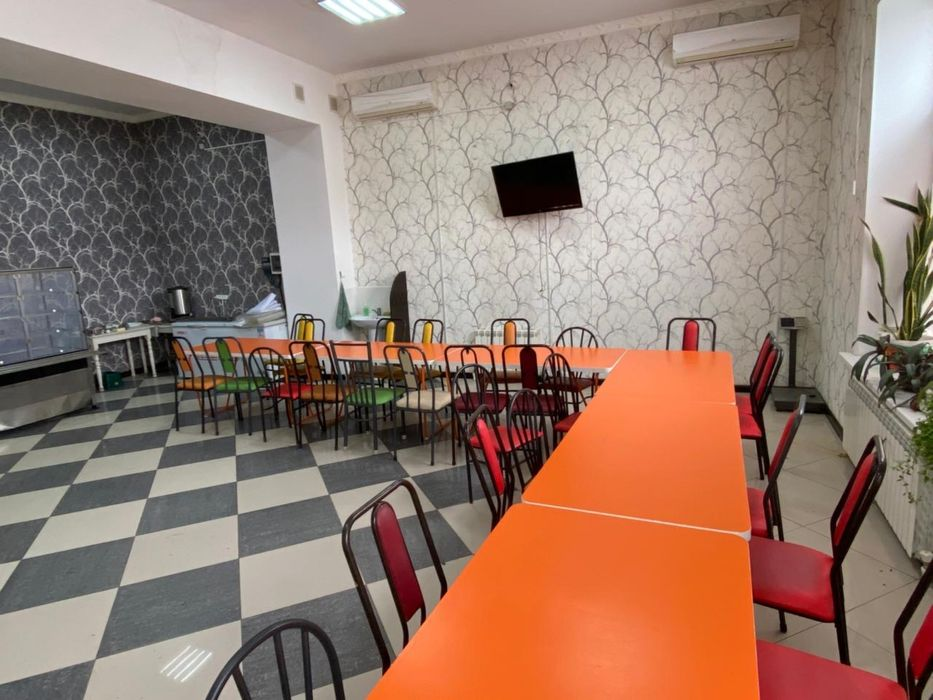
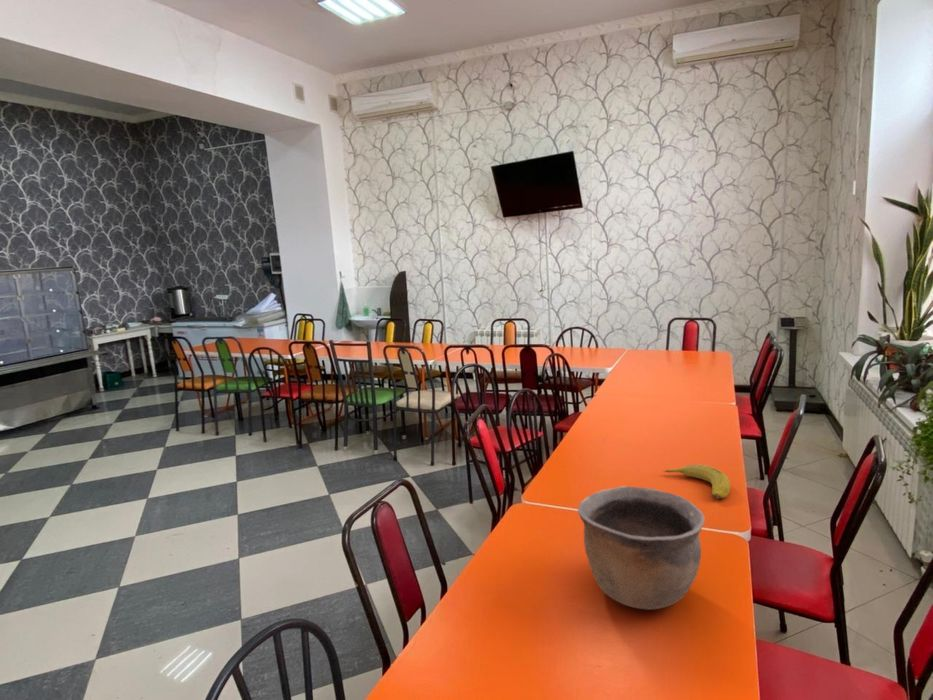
+ bowl [577,485,706,611]
+ fruit [662,464,731,500]
